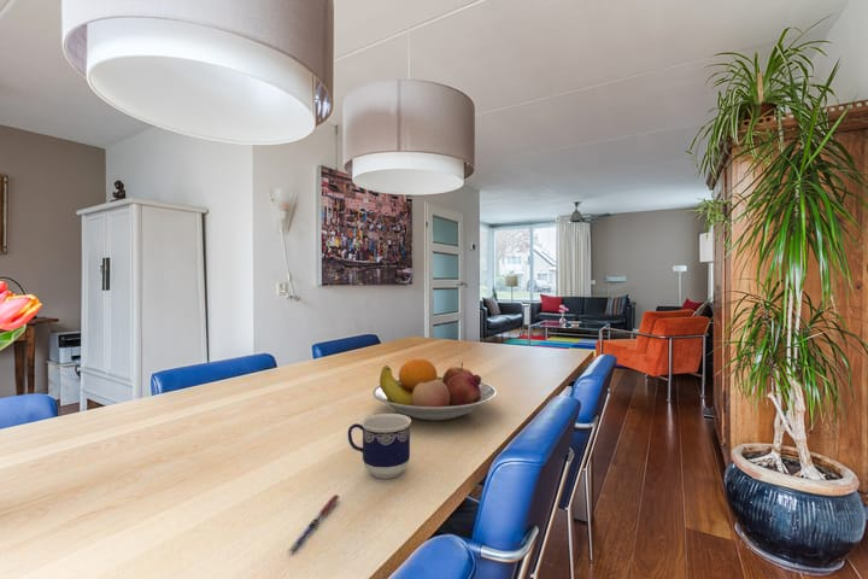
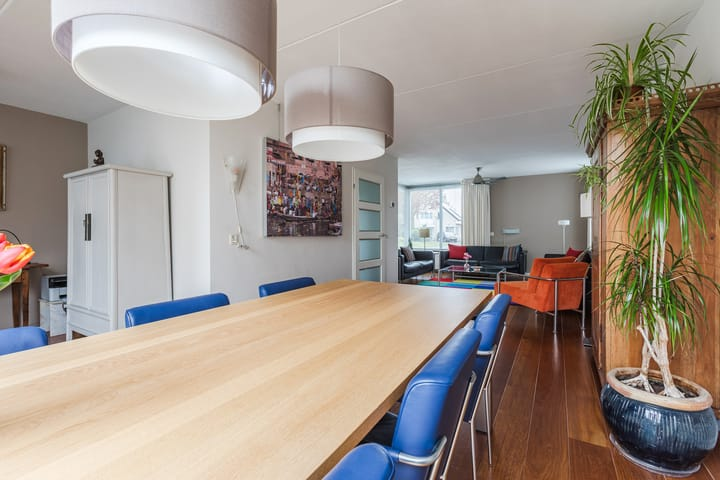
- cup [347,413,412,480]
- pen [288,493,340,554]
- fruit bowl [371,358,498,422]
